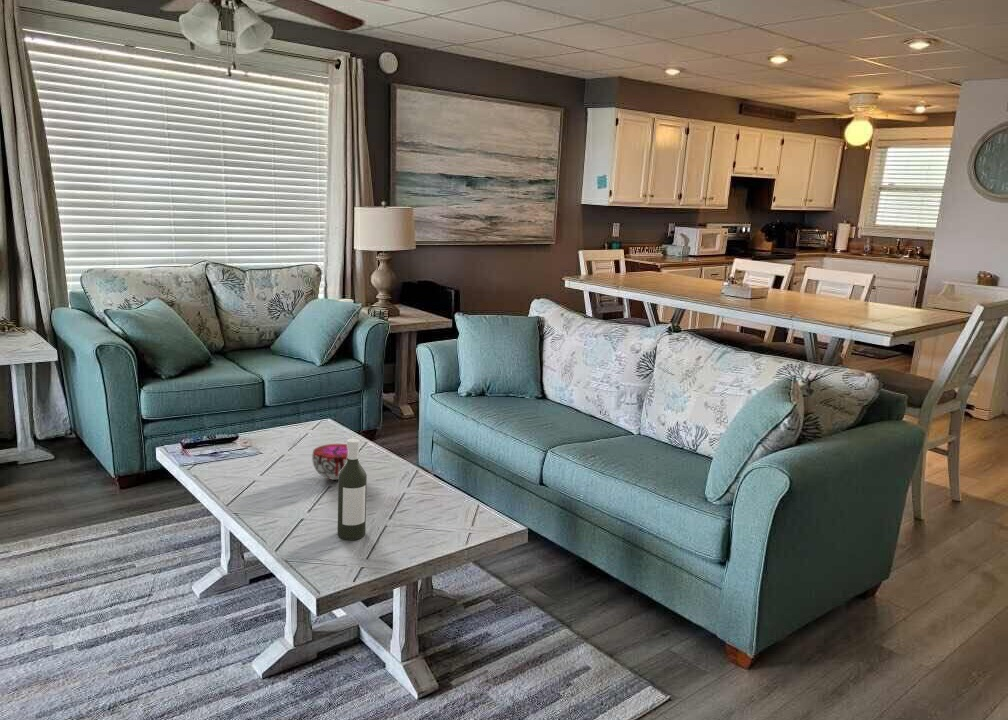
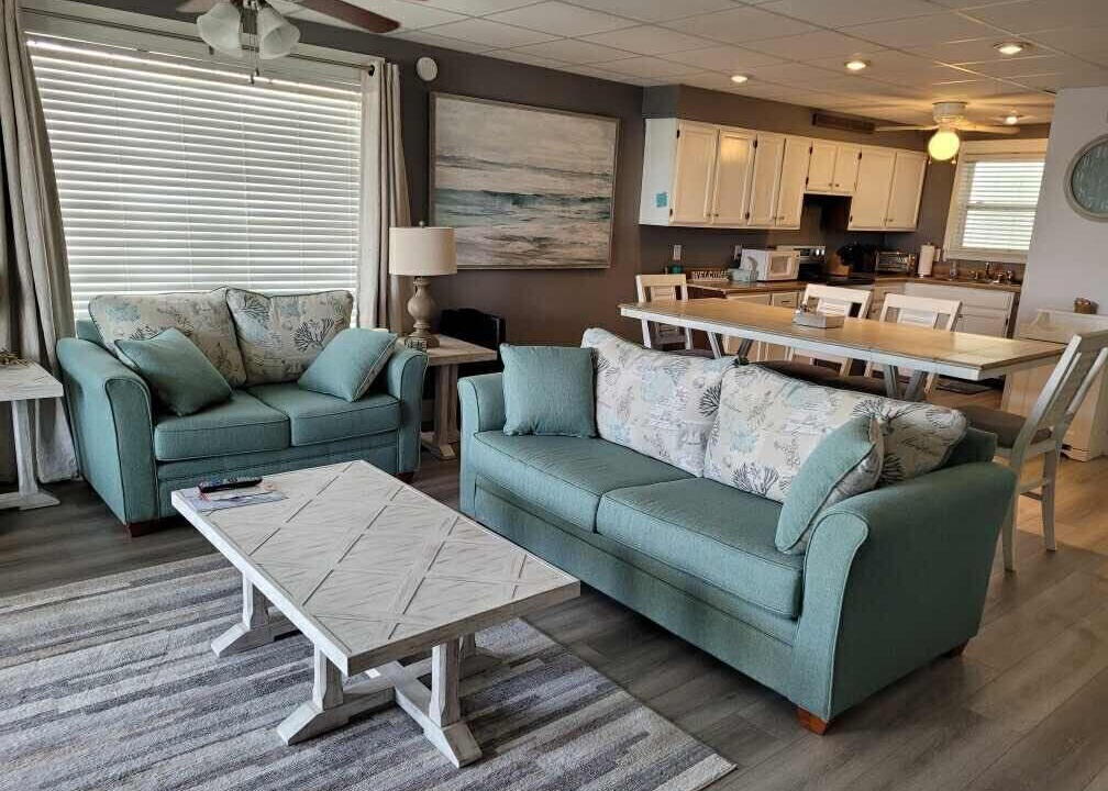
- bottle [337,438,368,541]
- decorative bowl [311,443,360,481]
